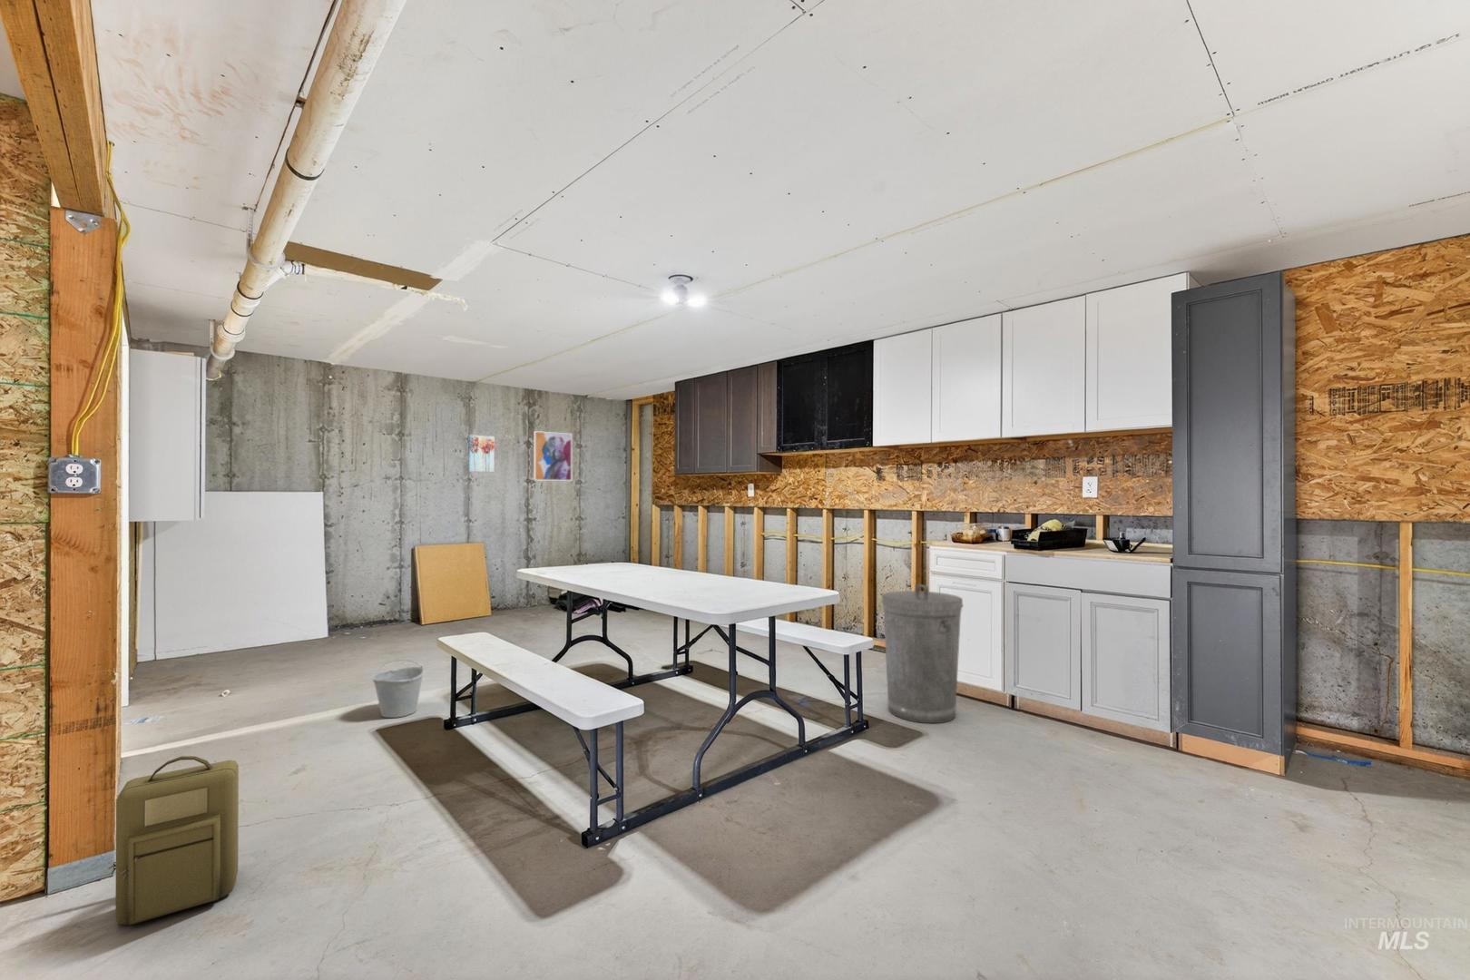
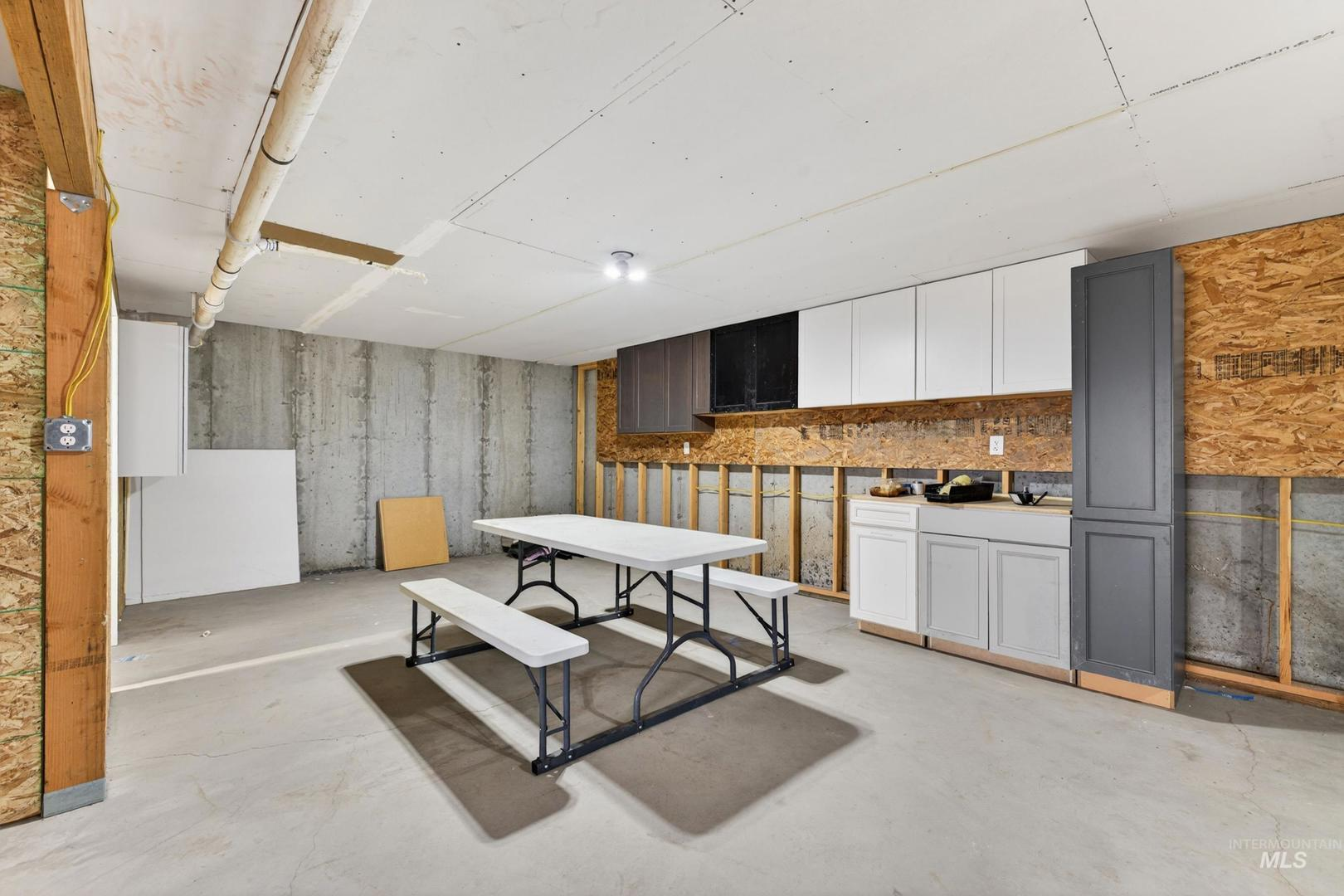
- trash can [880,583,965,724]
- wall art [468,434,495,472]
- bucket [371,658,424,719]
- backpack [107,755,240,926]
- wall art [533,430,572,482]
